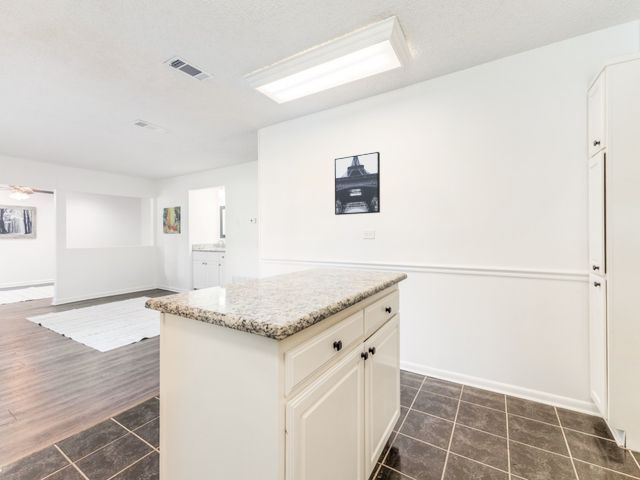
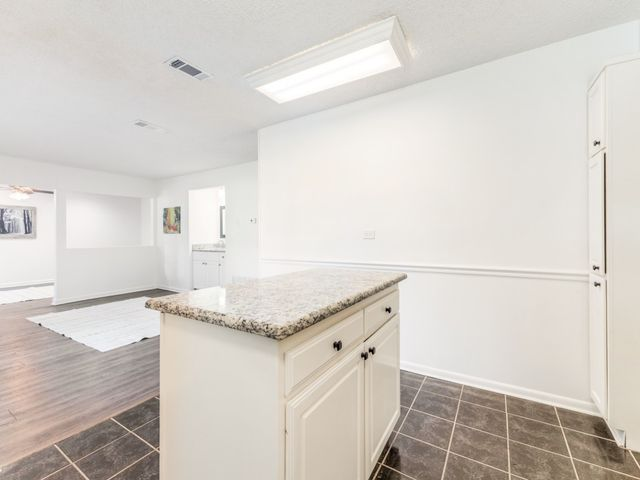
- wall art [334,151,381,216]
